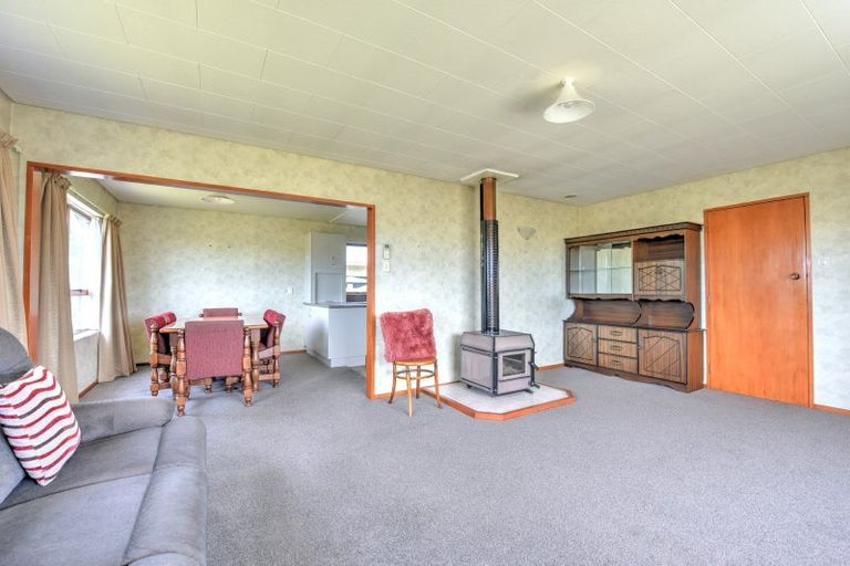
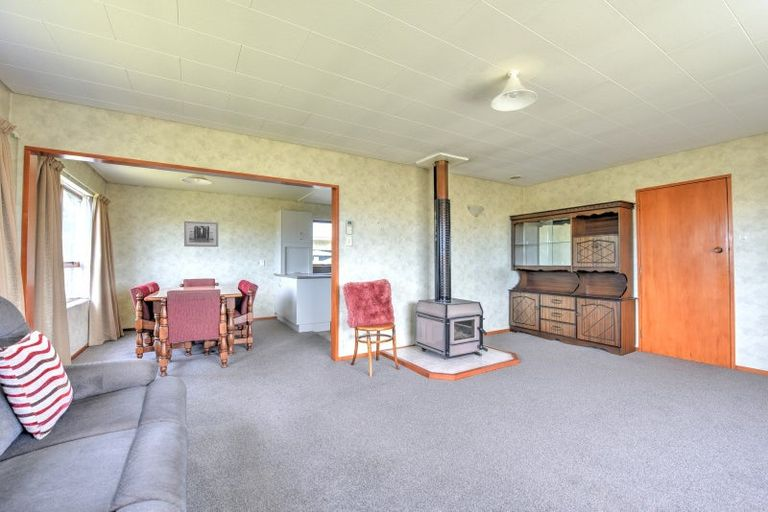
+ wall art [183,220,219,248]
